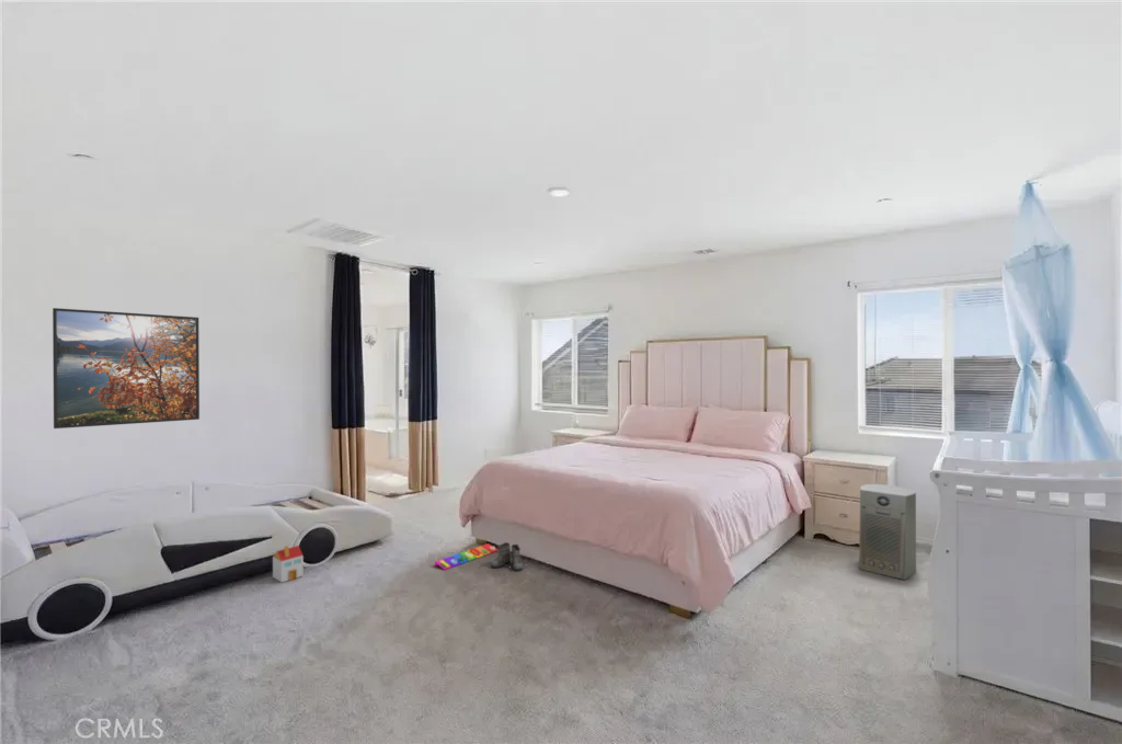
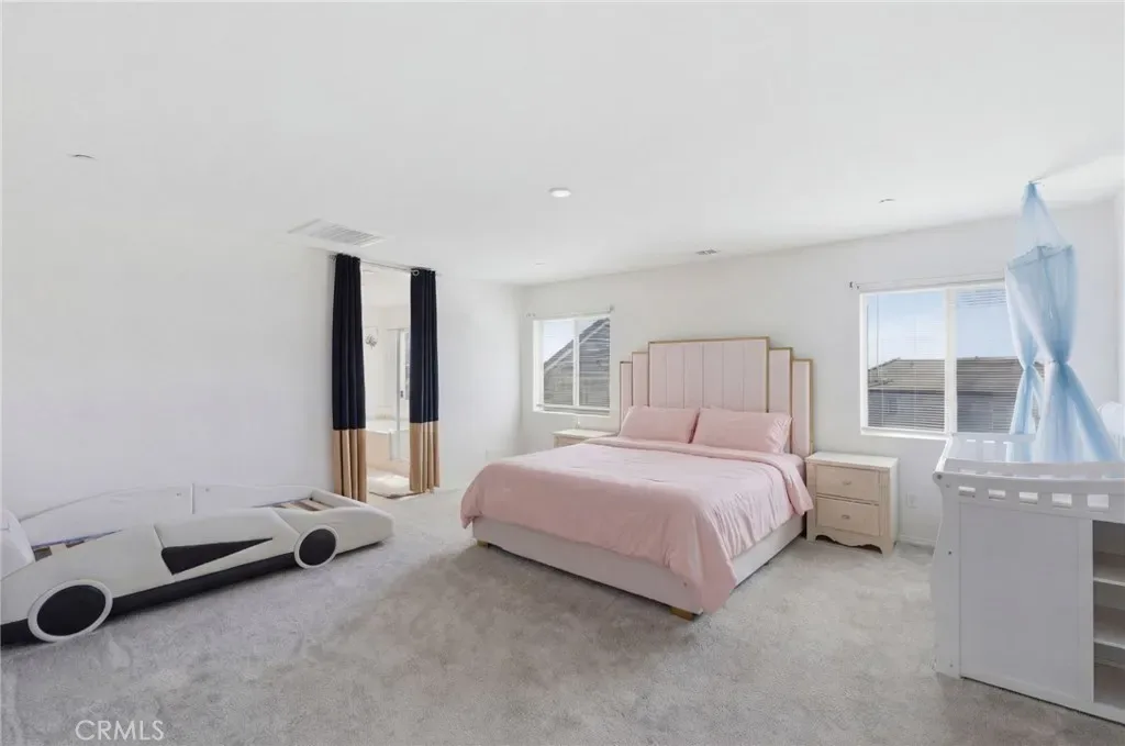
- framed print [51,307,201,430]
- toy house [272,545,305,583]
- fan [858,483,917,581]
- boots [490,541,524,572]
- knob puzzle [434,542,499,571]
